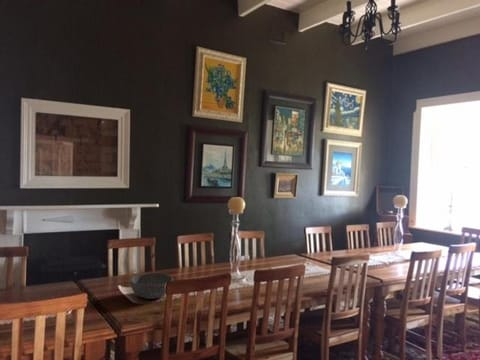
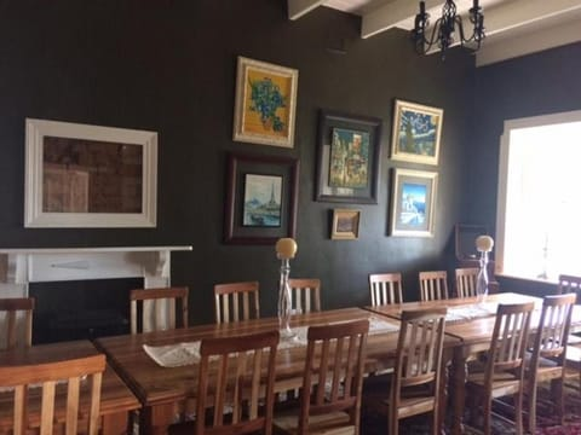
- bowl [129,272,174,300]
